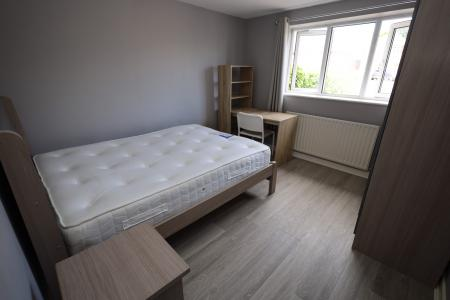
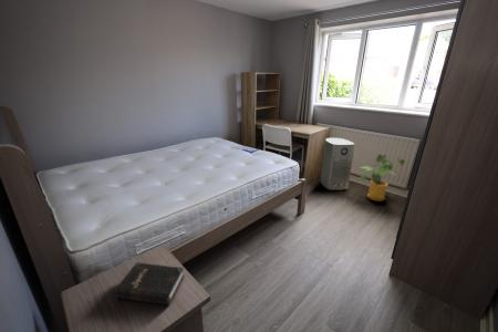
+ house plant [360,154,406,203]
+ hardback book [114,261,186,307]
+ air purifier [320,137,355,191]
